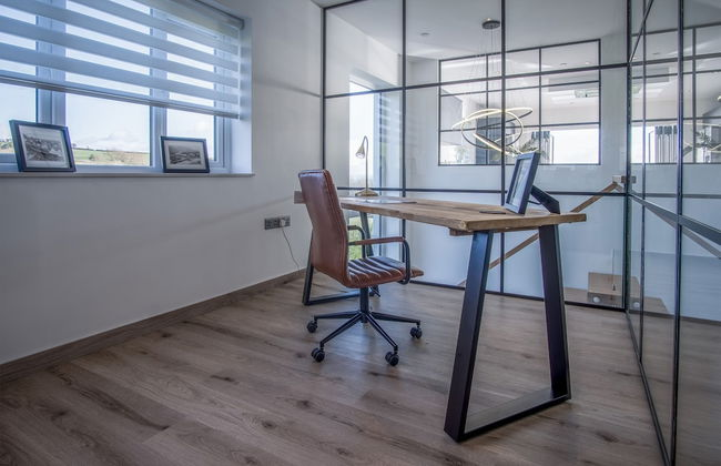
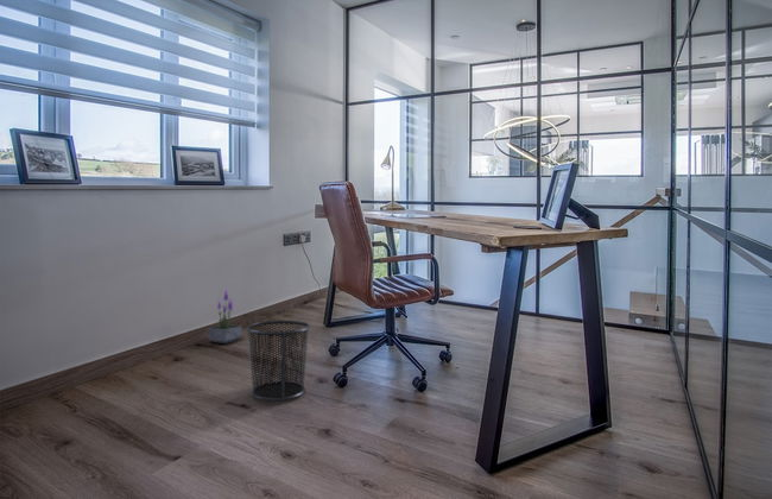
+ potted plant [207,288,242,345]
+ waste bin [245,320,311,403]
